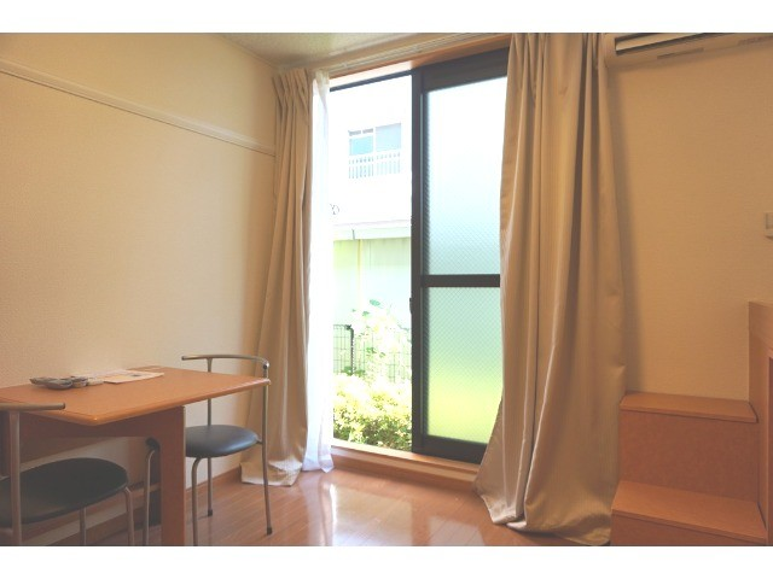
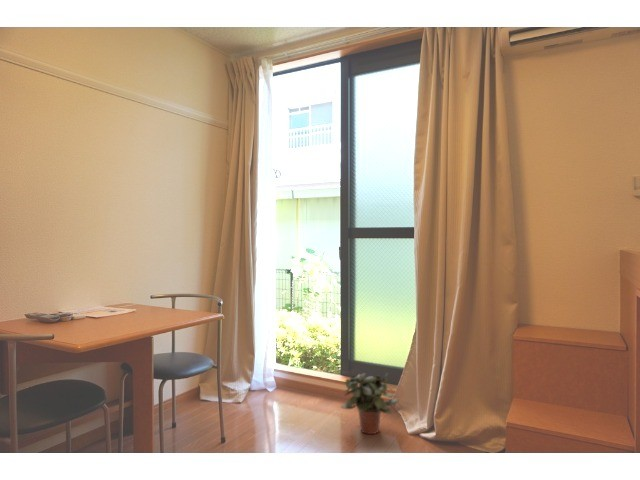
+ potted plant [340,371,400,435]
